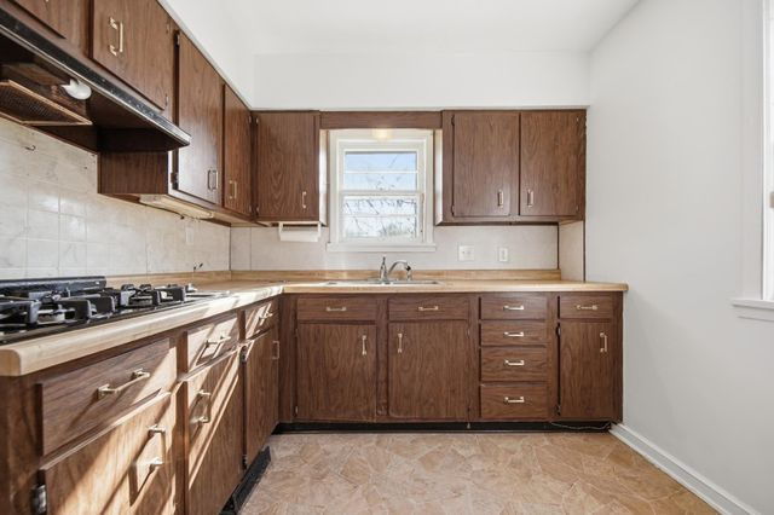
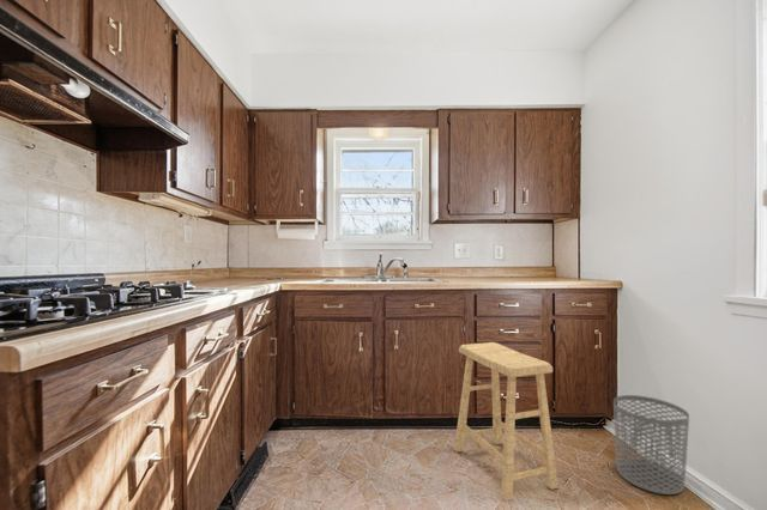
+ stool [453,341,560,502]
+ waste bin [612,394,690,496]
